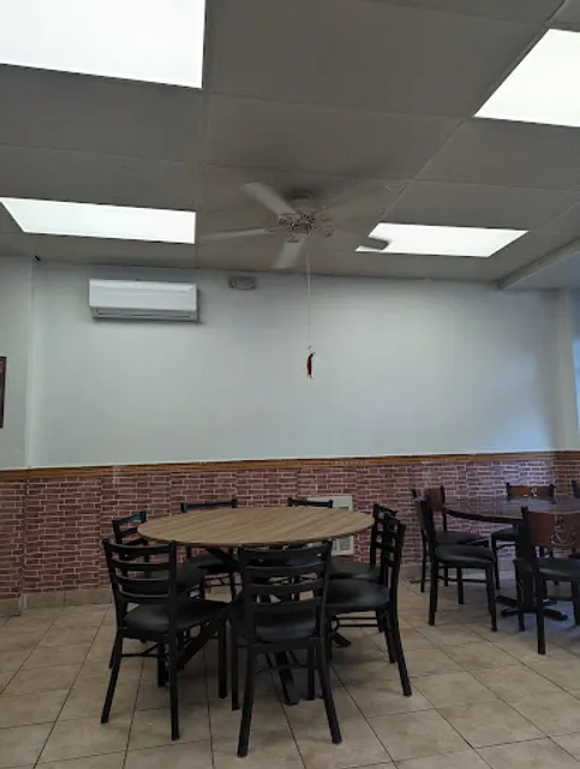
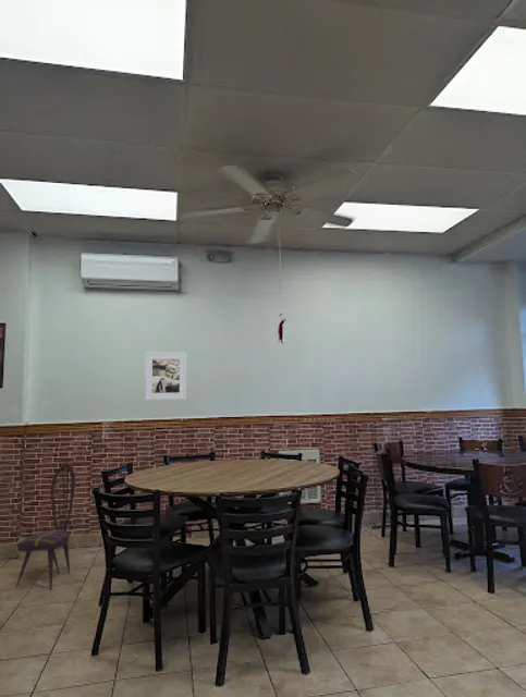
+ dining chair [15,463,76,591]
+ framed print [144,352,187,401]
